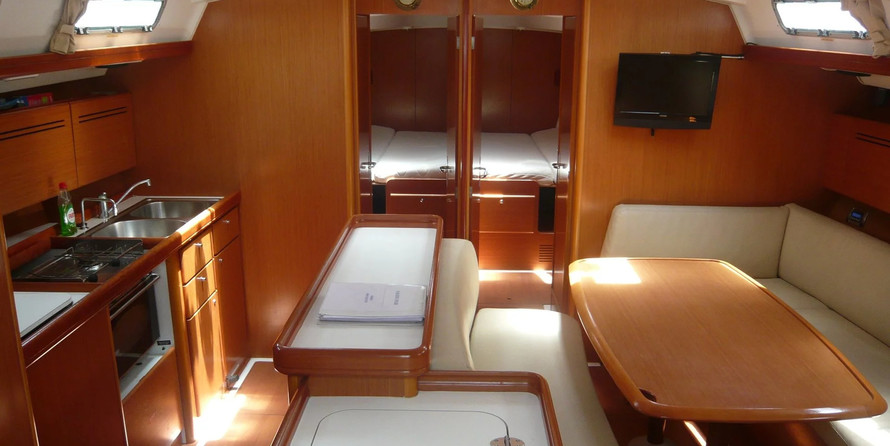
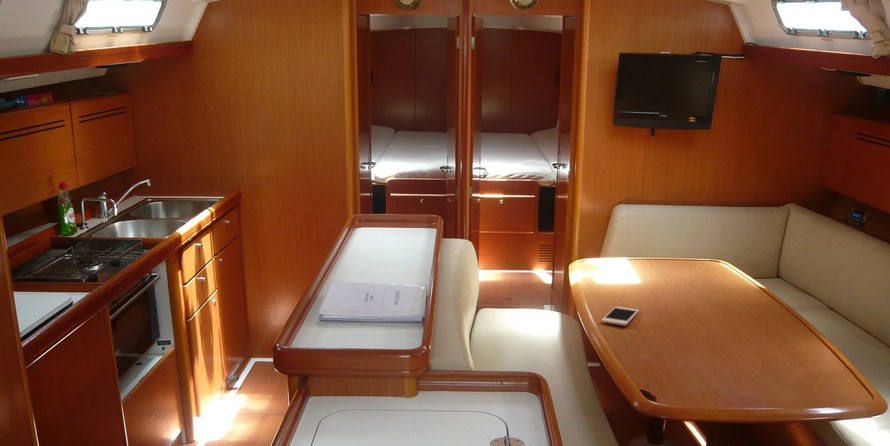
+ cell phone [601,306,640,327]
